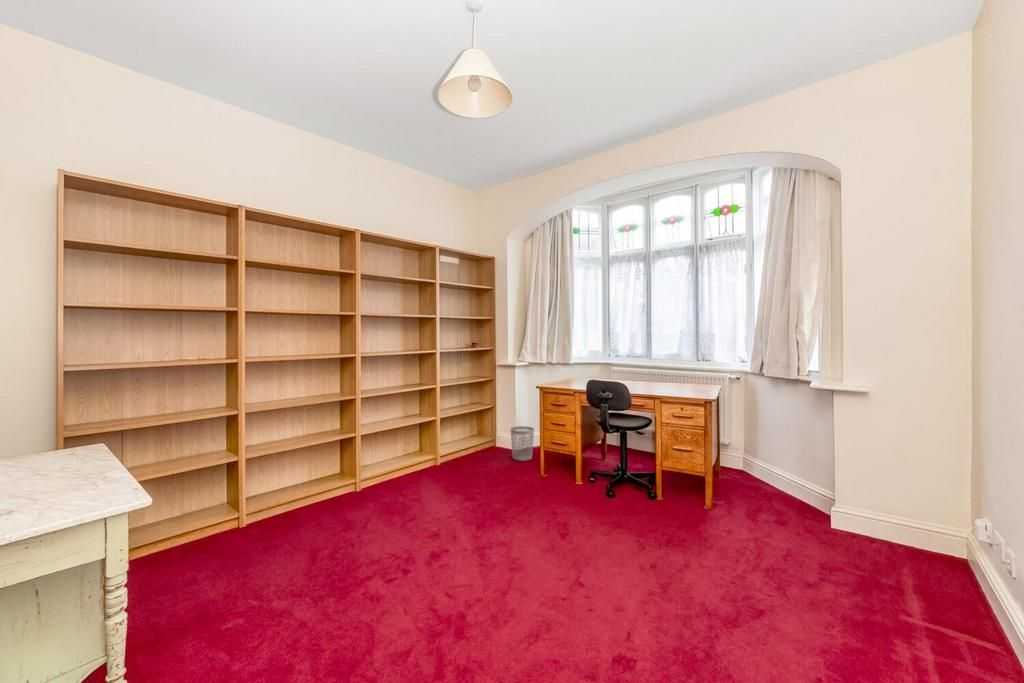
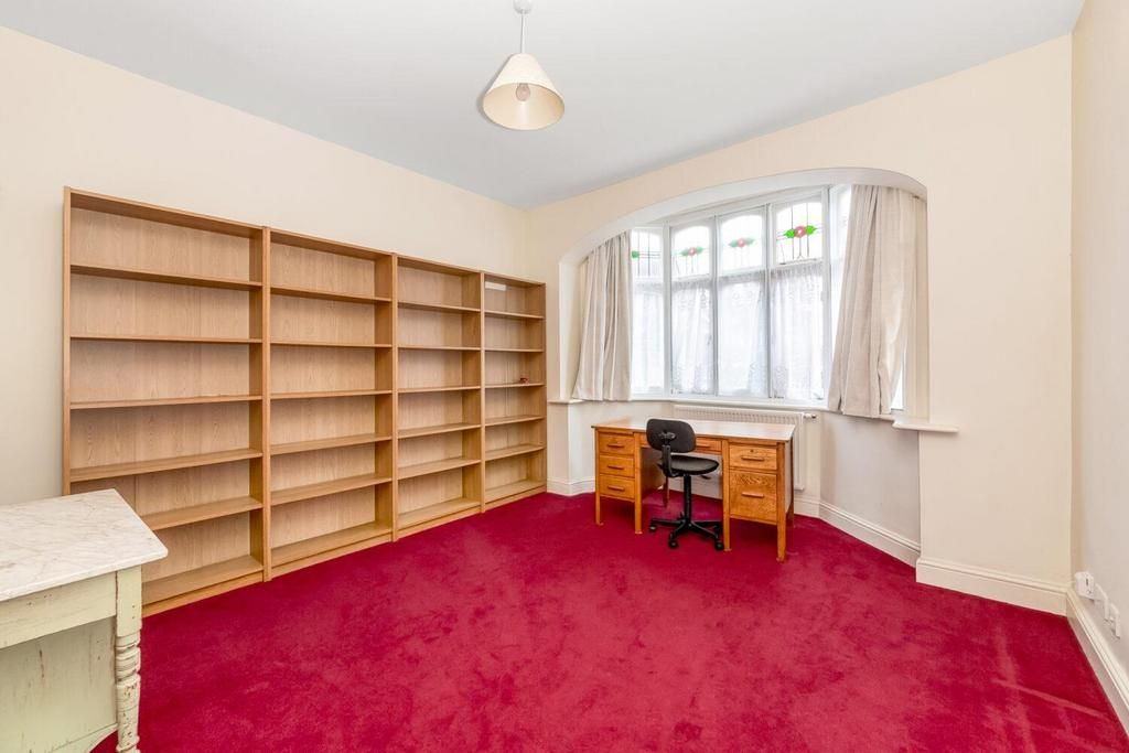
- wastebasket [509,425,535,462]
